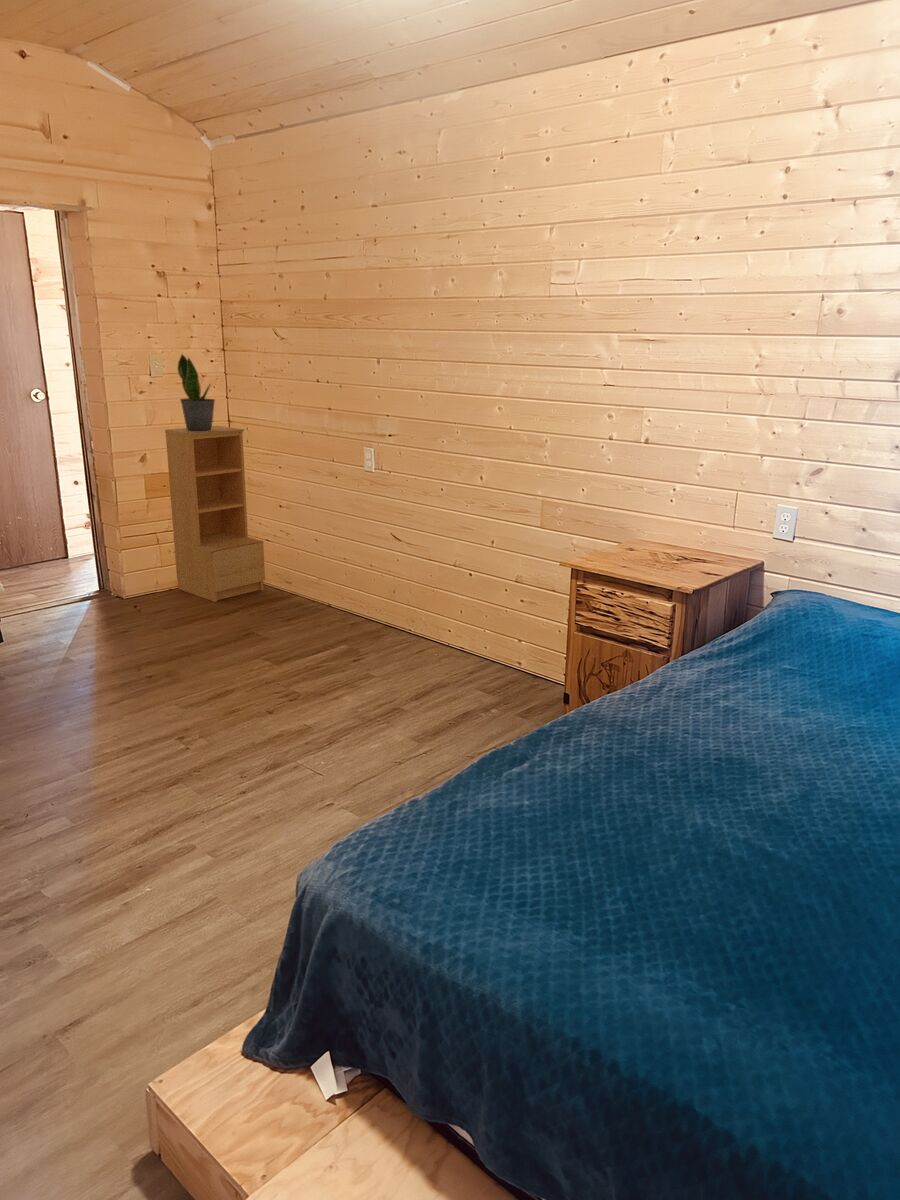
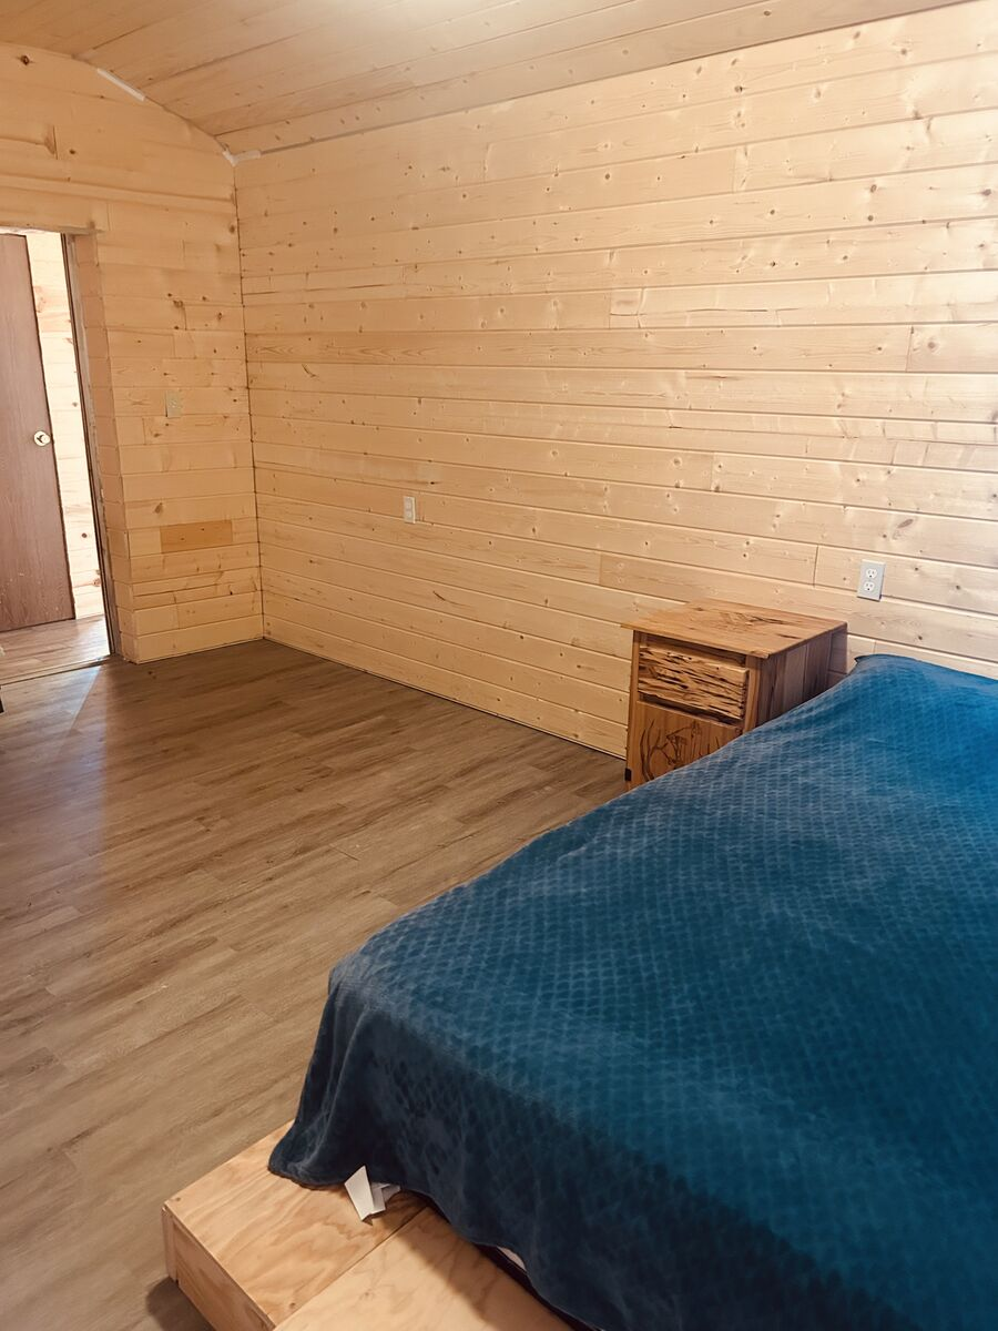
- bookshelf [164,425,266,603]
- potted plant [177,353,216,432]
